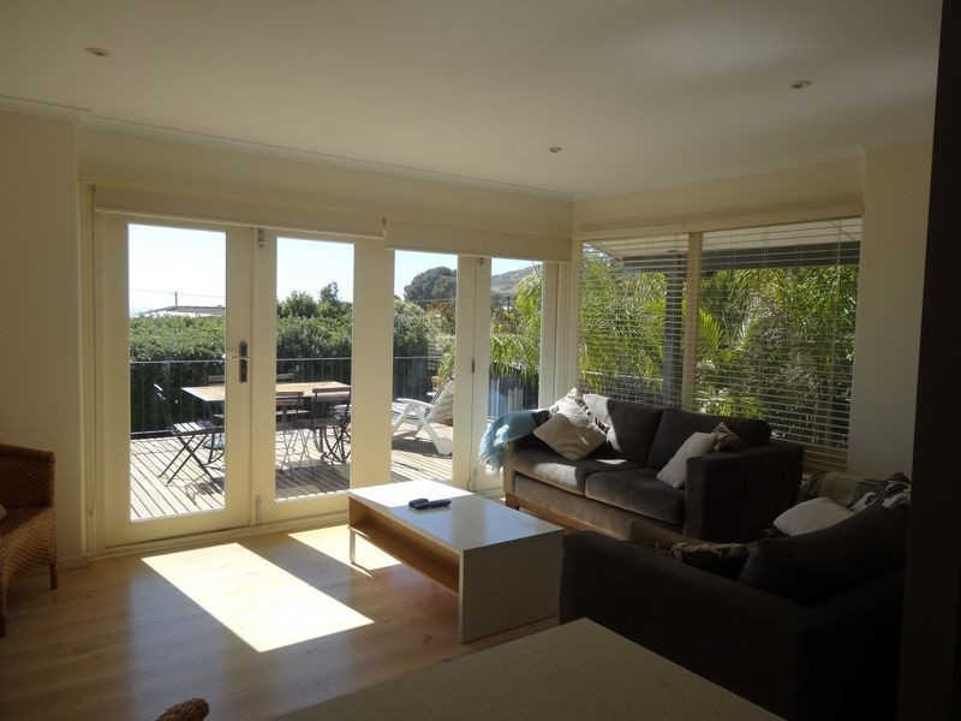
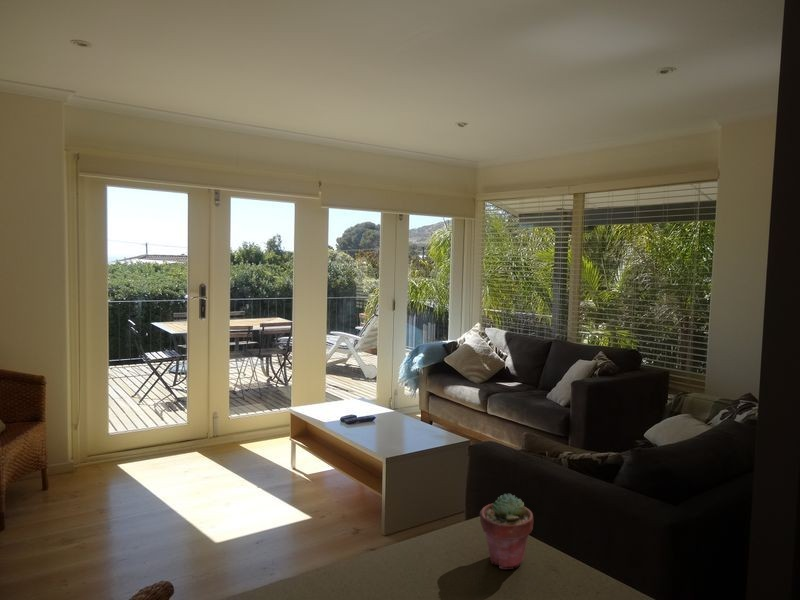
+ potted succulent [479,493,534,570]
